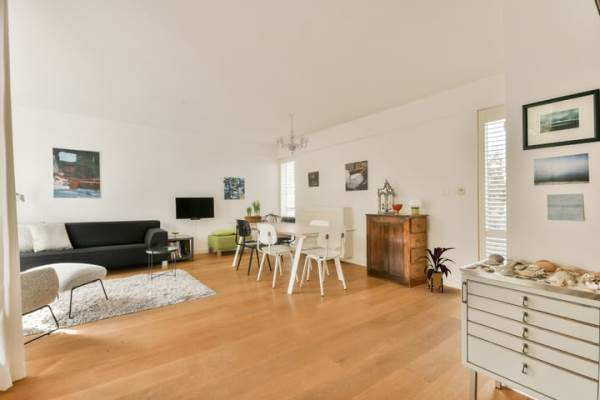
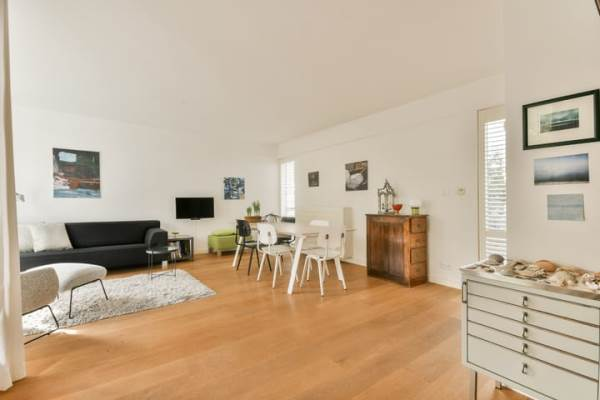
- chandelier [274,113,309,156]
- house plant [415,246,455,294]
